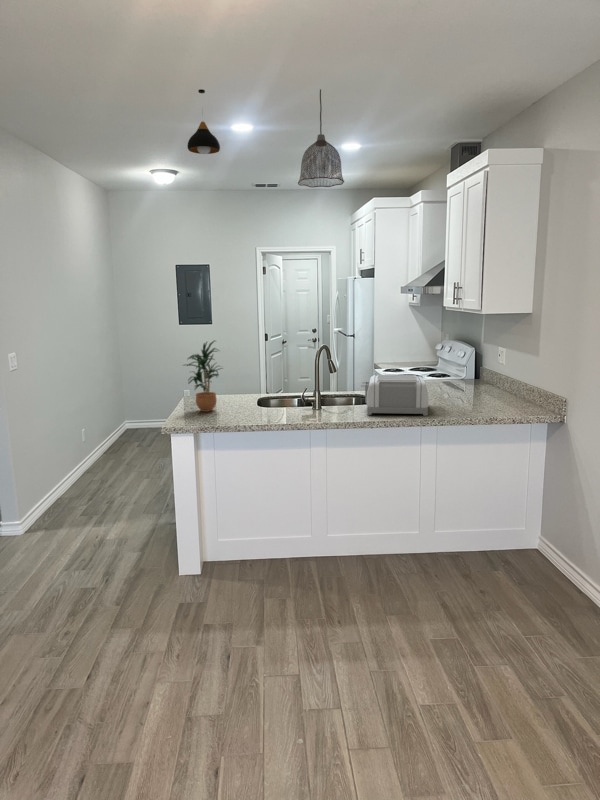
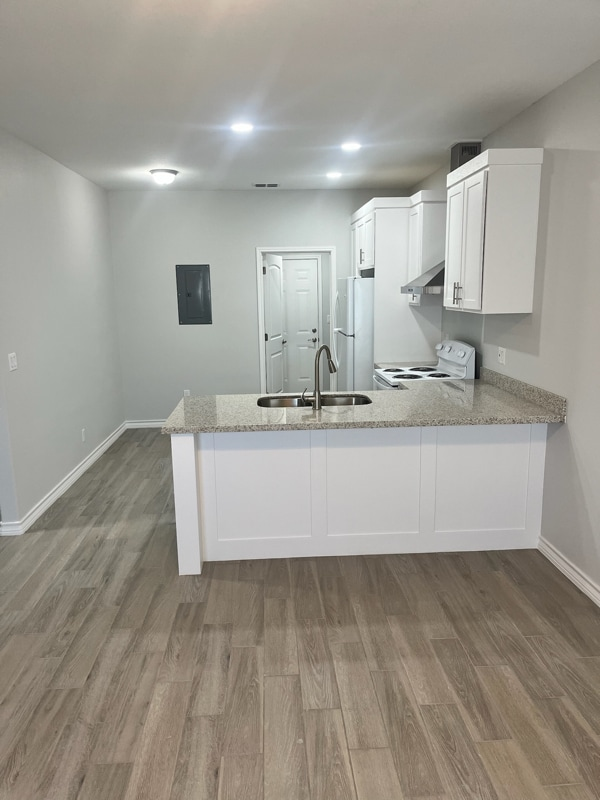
- toaster [360,374,429,417]
- pendant light [187,88,221,155]
- pendant lamp [297,88,345,188]
- potted plant [181,339,224,413]
